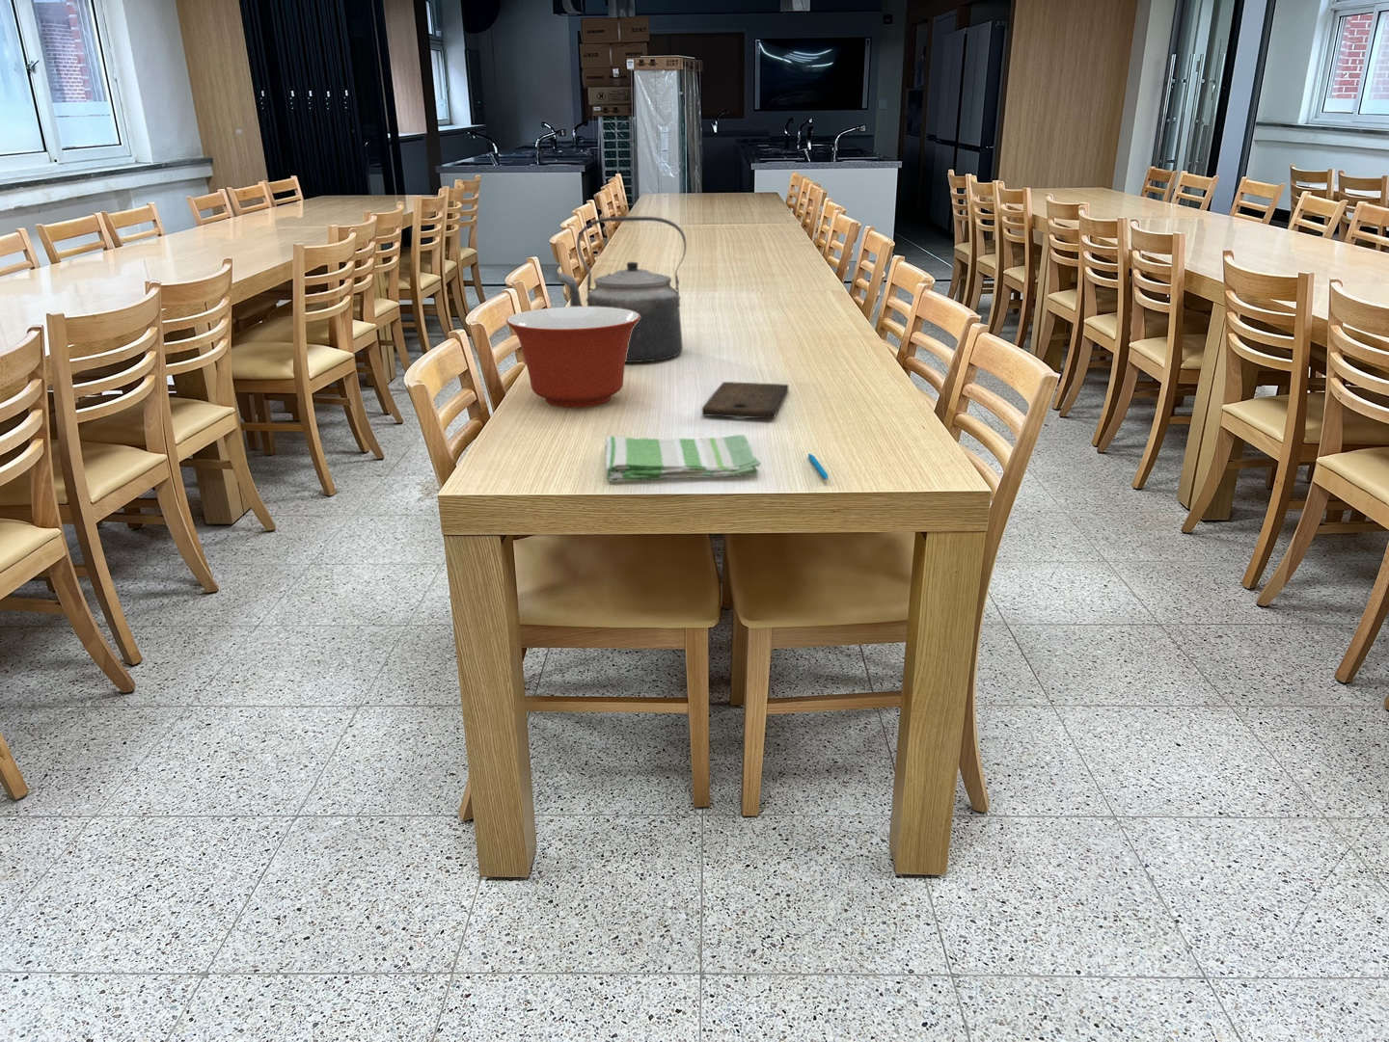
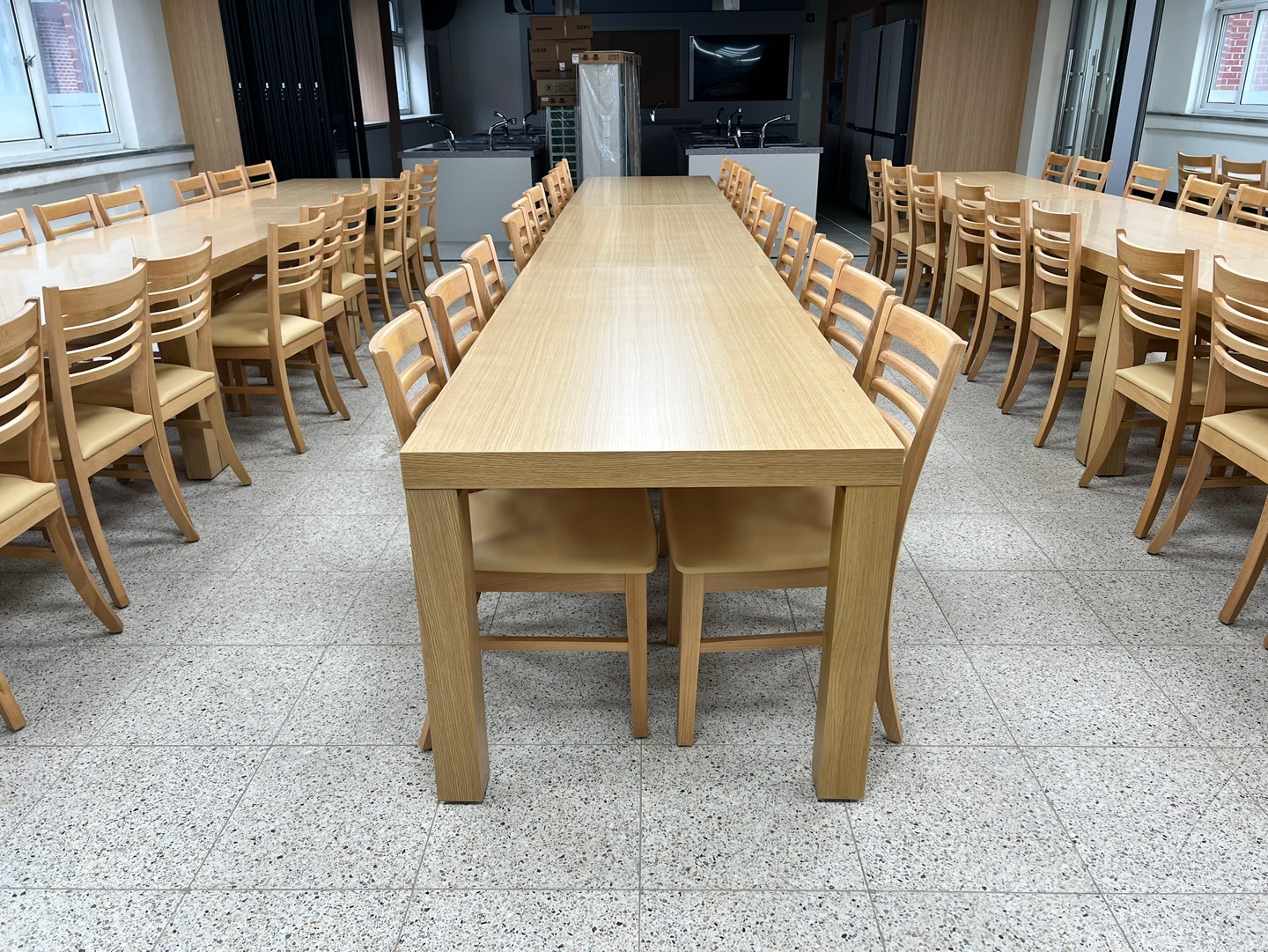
- dish towel [604,433,761,483]
- mixing bowl [505,305,641,408]
- pen [807,453,829,481]
- cutting board [701,381,789,420]
- kettle [559,216,687,363]
